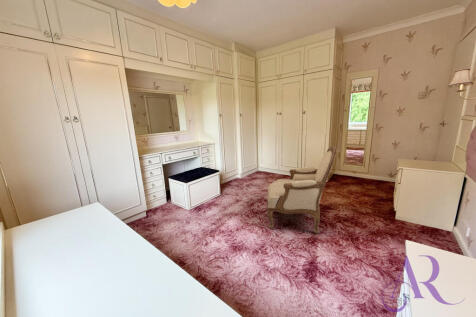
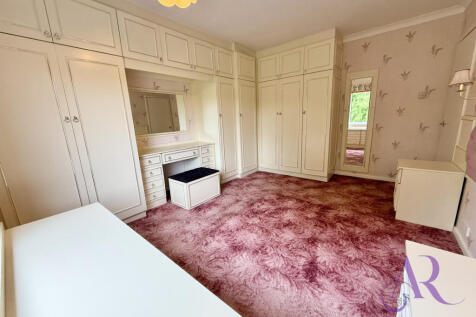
- armchair [266,145,338,235]
